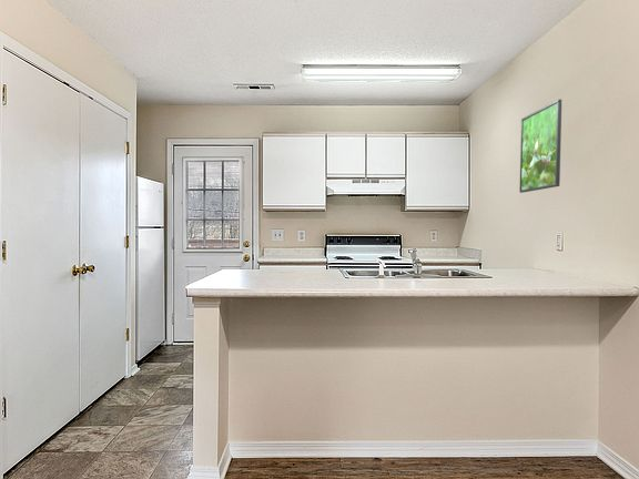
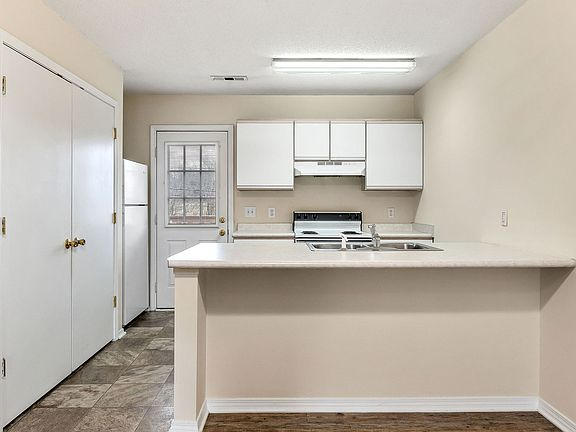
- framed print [518,99,564,194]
